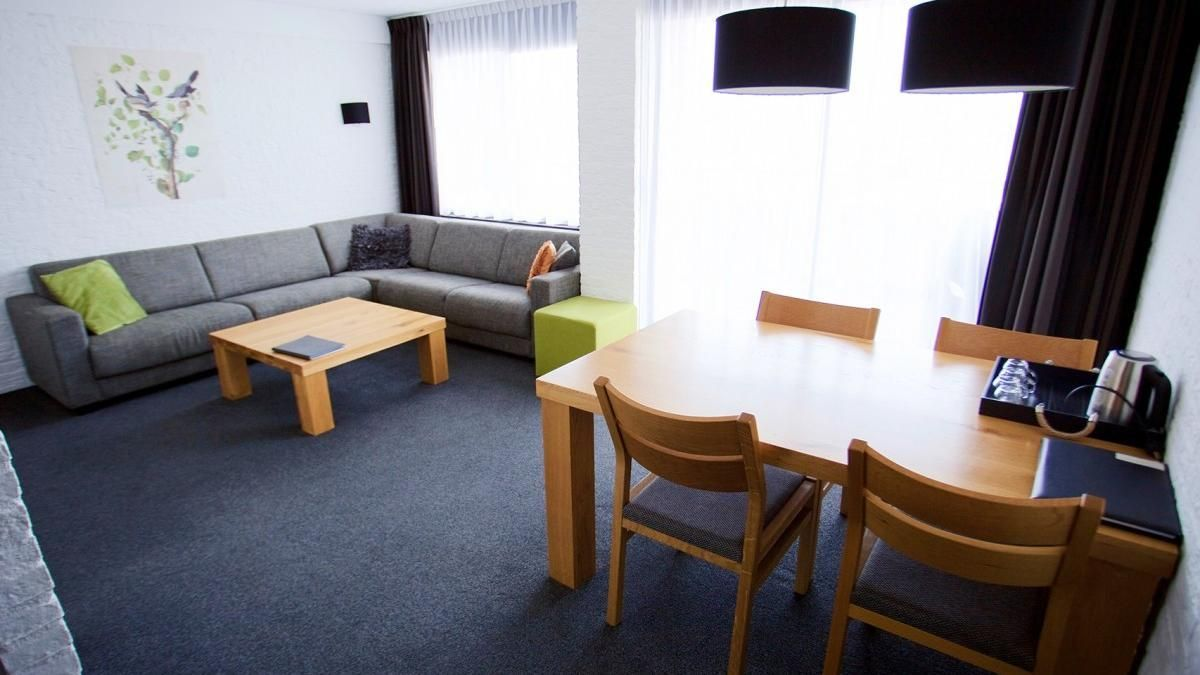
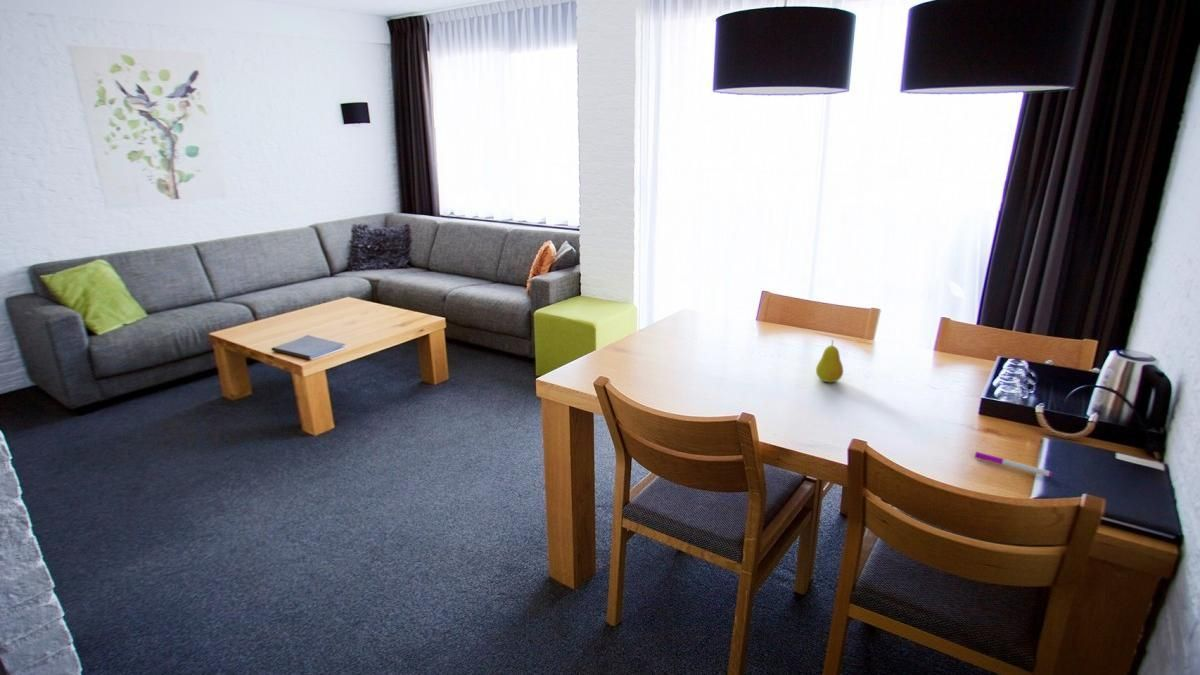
+ fruit [815,339,844,383]
+ pen [974,451,1053,478]
